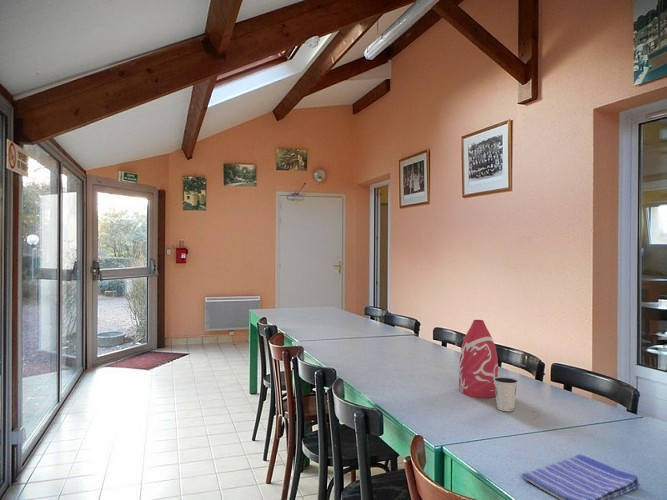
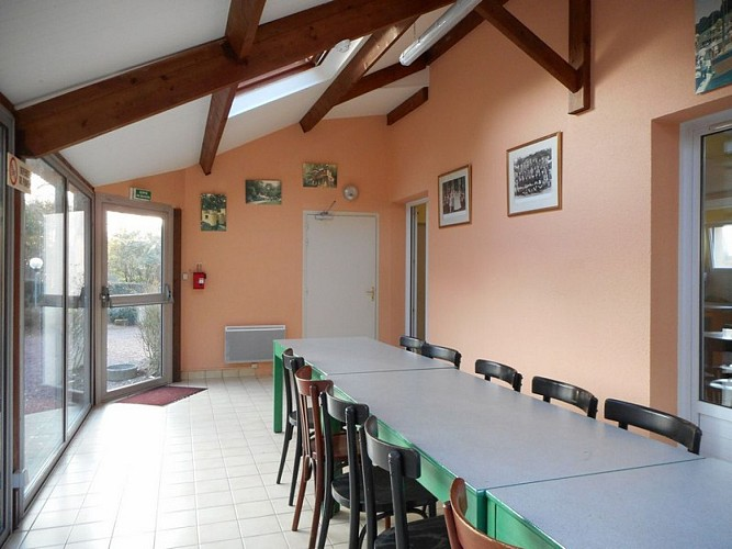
- dish towel [520,453,641,500]
- bottle [458,319,499,399]
- dixie cup [493,376,519,412]
